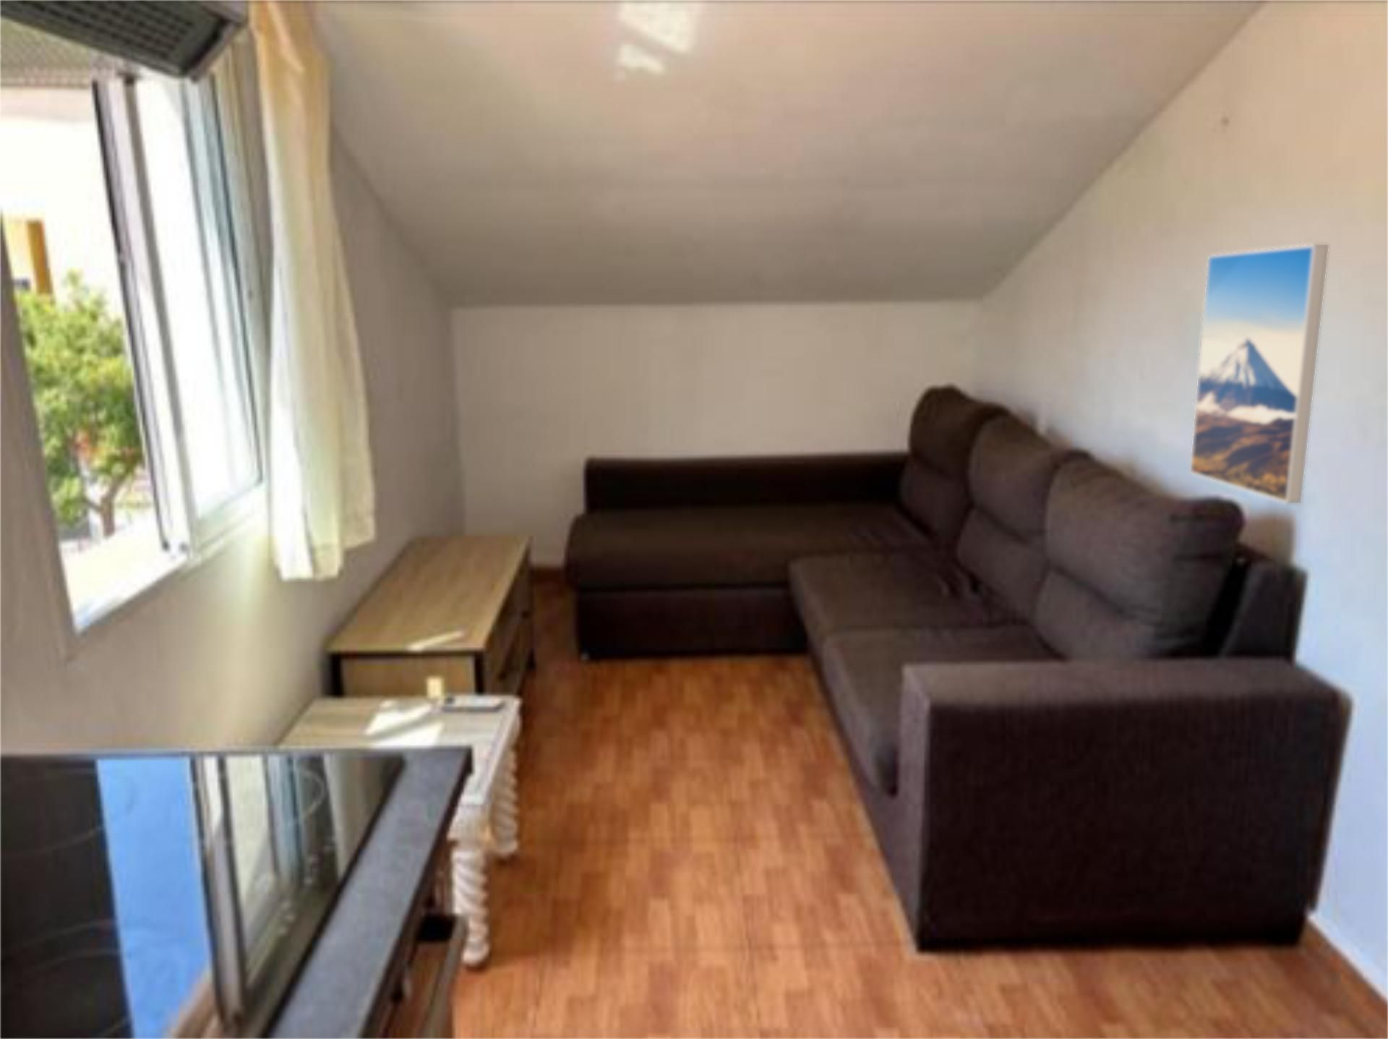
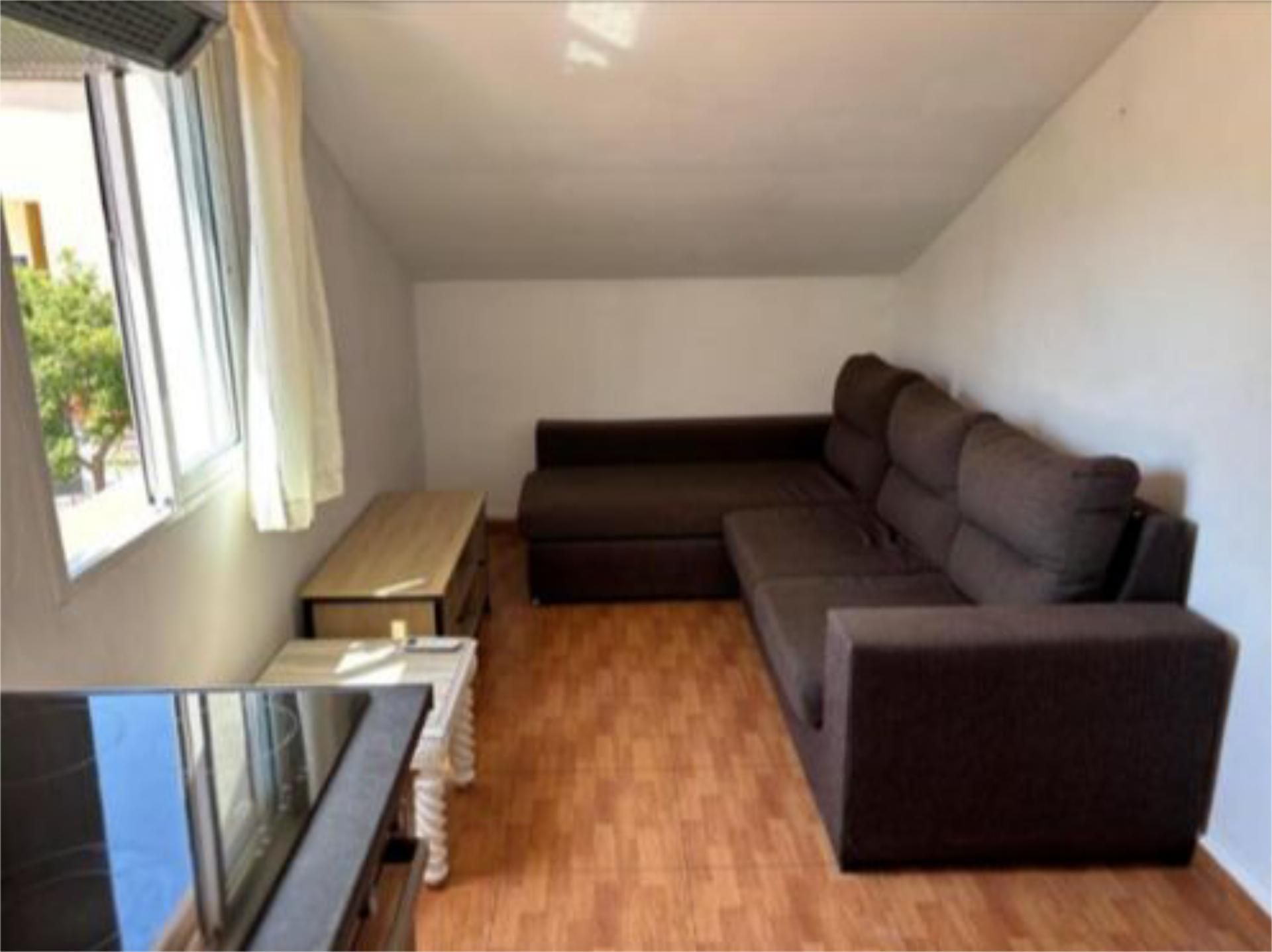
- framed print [1189,243,1329,504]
